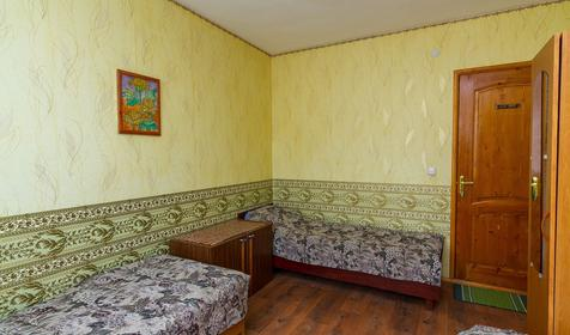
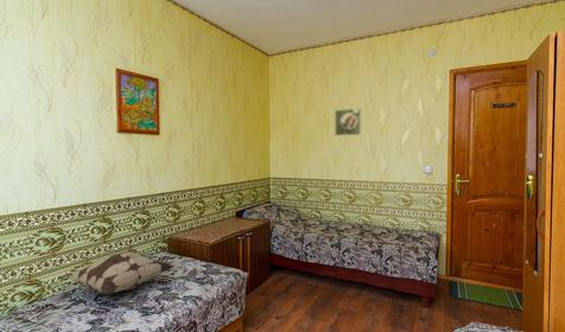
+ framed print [334,107,362,136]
+ decorative pillow [57,251,174,295]
